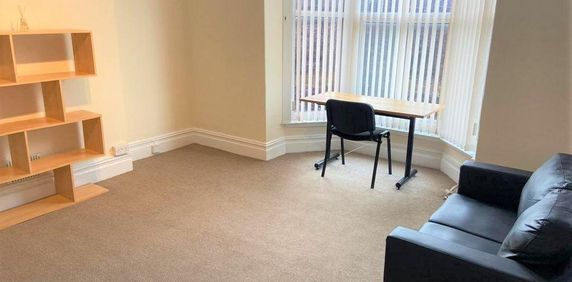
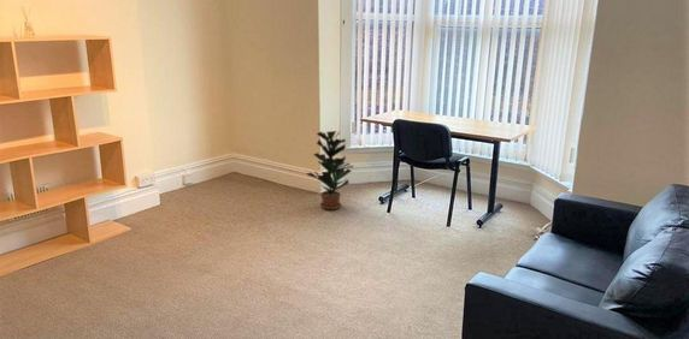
+ potted plant [306,130,354,210]
